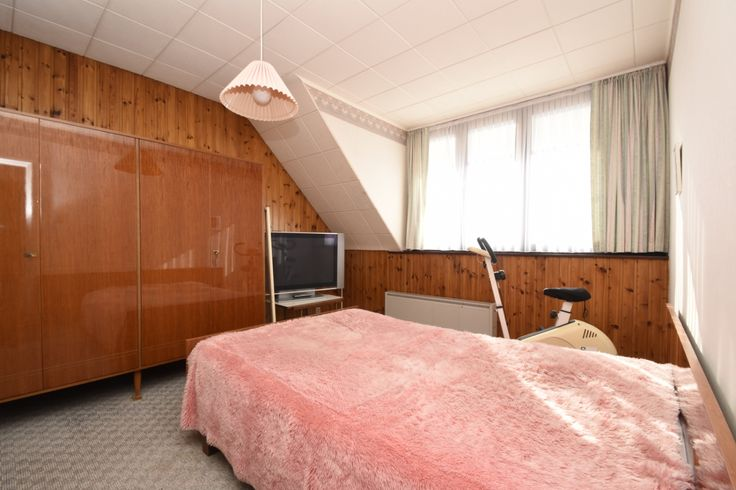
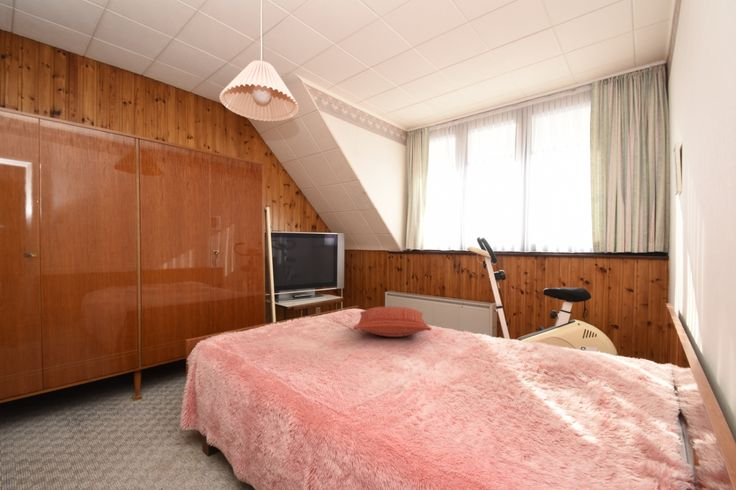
+ pillow [353,306,433,338]
